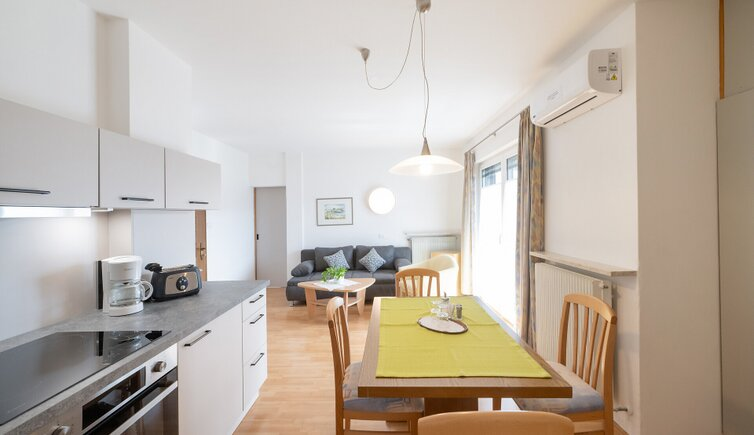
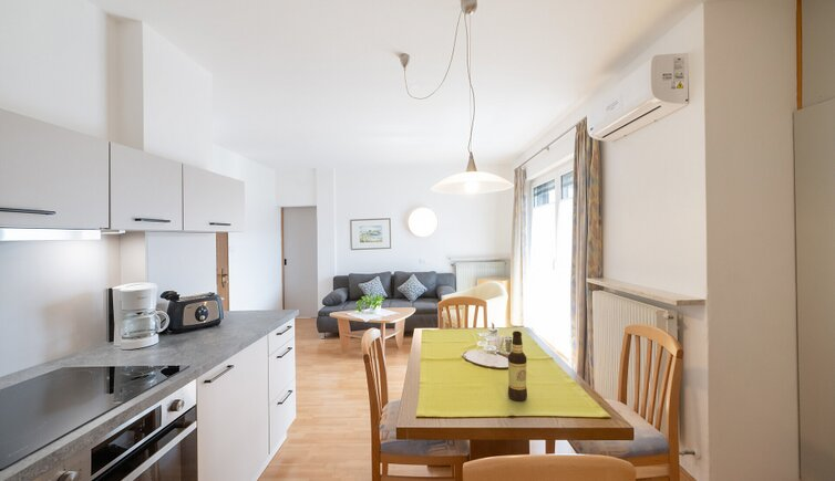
+ bottle [507,330,528,402]
